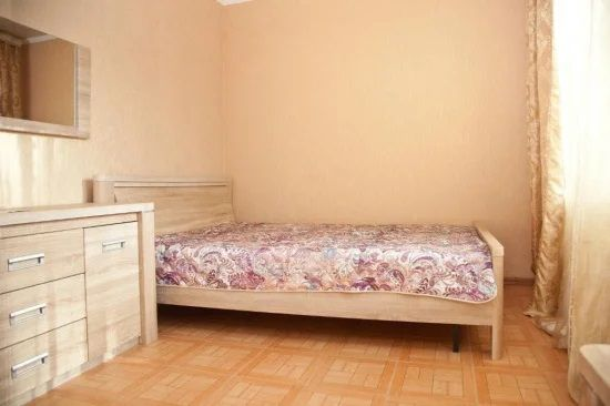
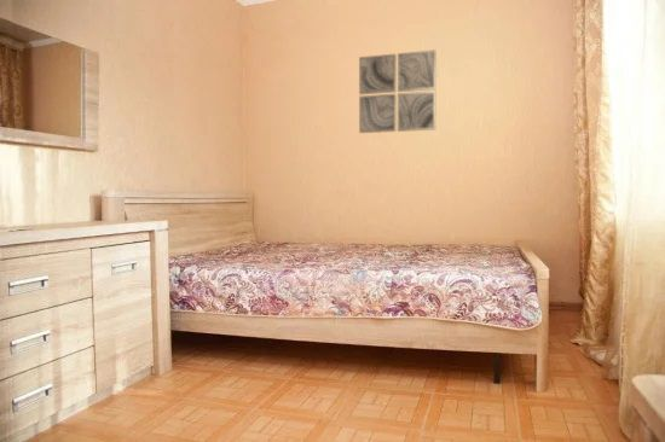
+ wall art [358,48,438,134]
